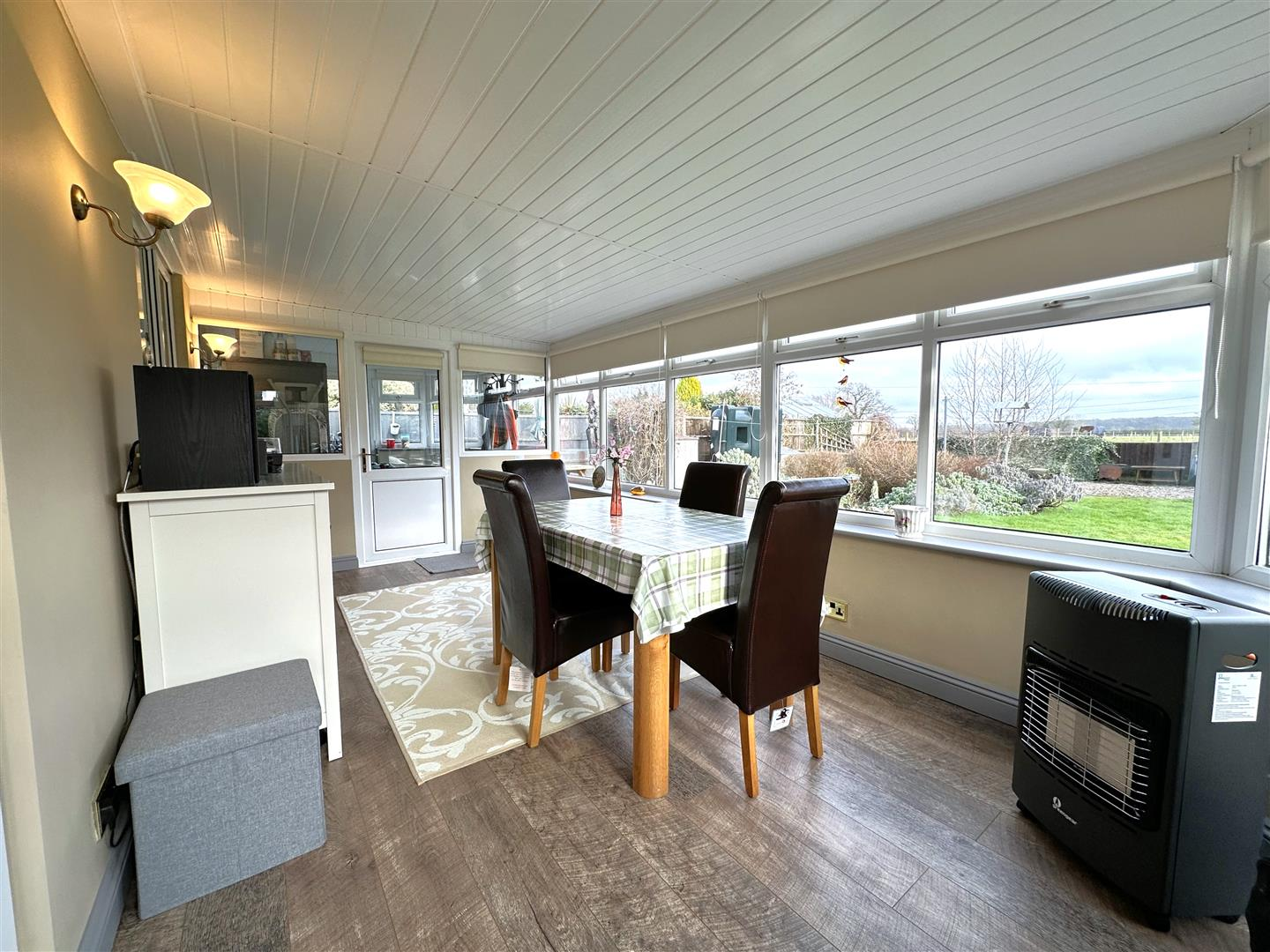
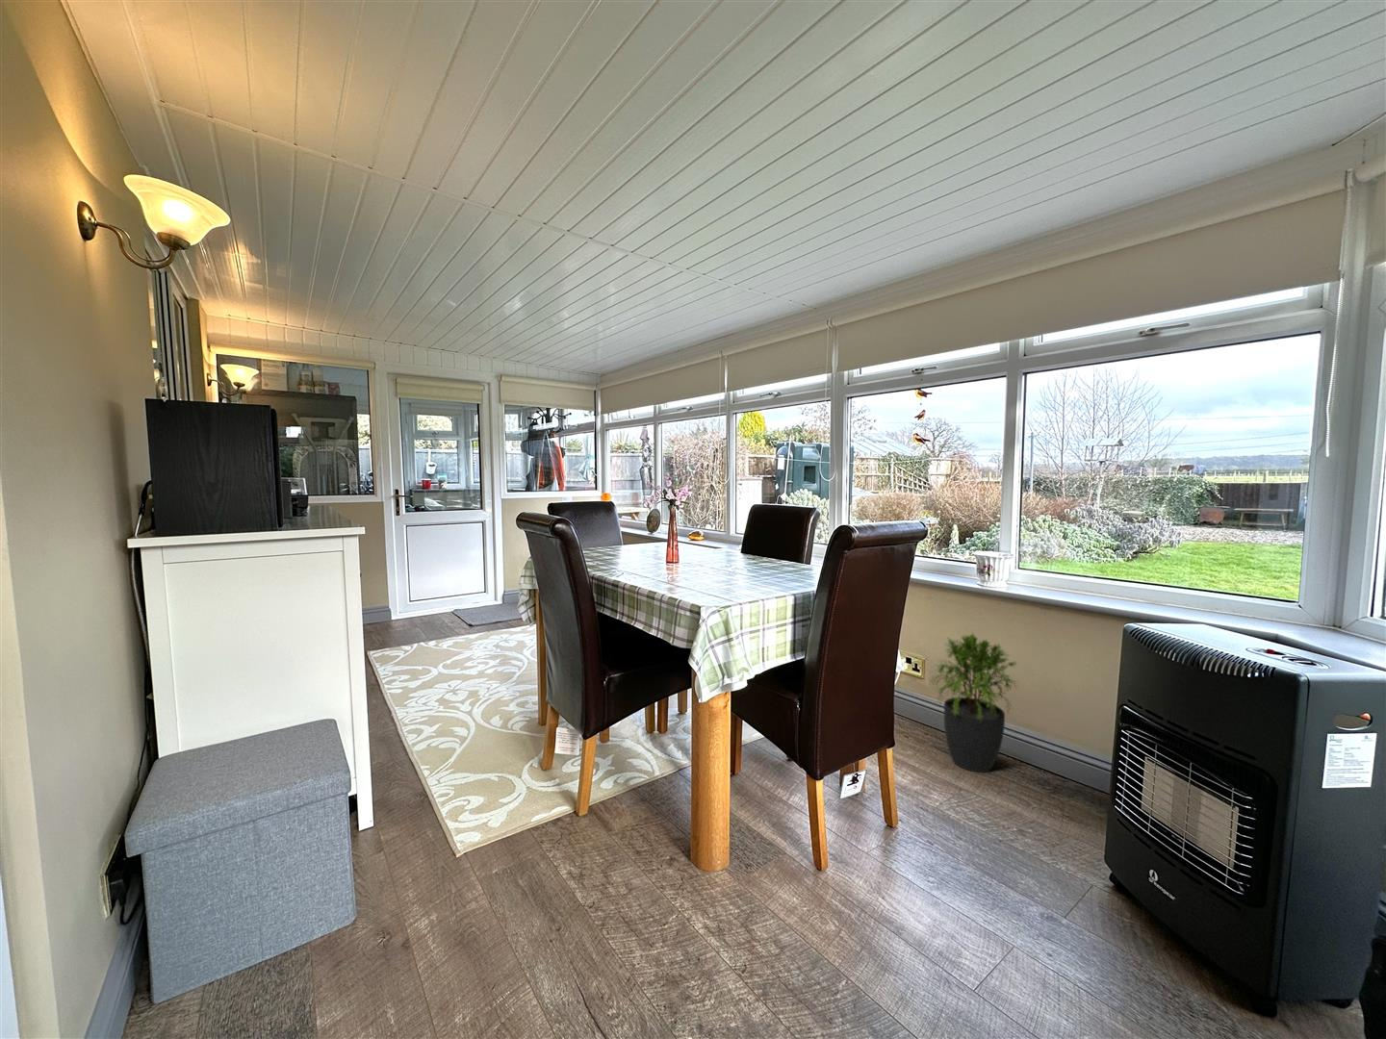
+ potted plant [929,630,1021,774]
